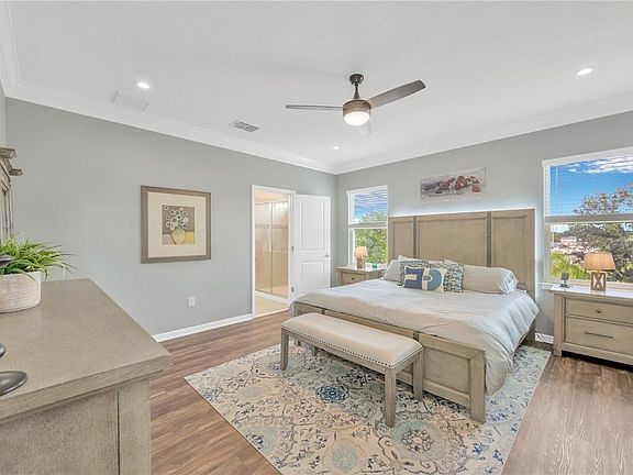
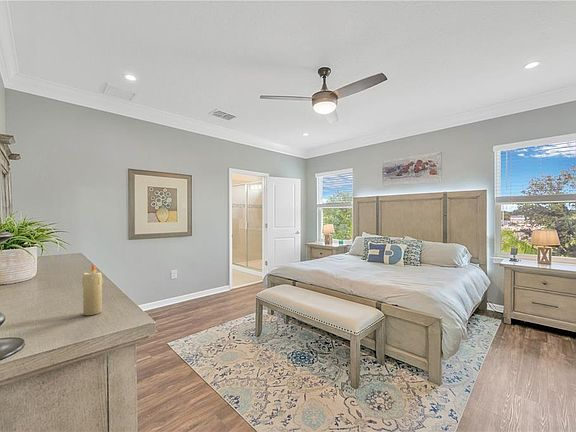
+ candle [81,264,104,316]
